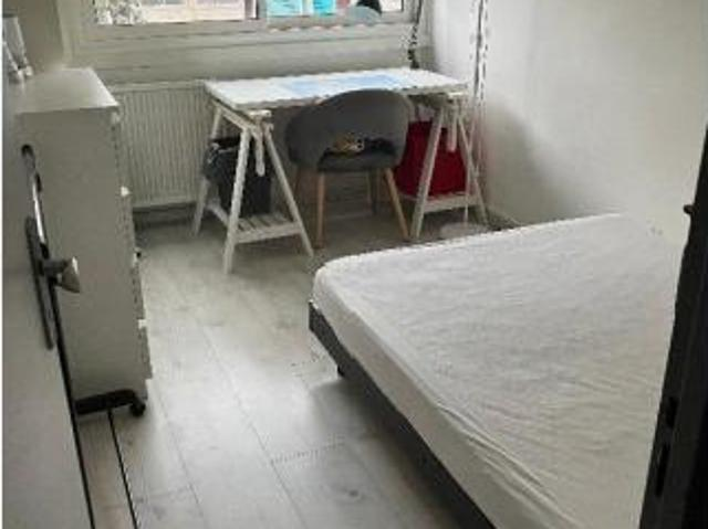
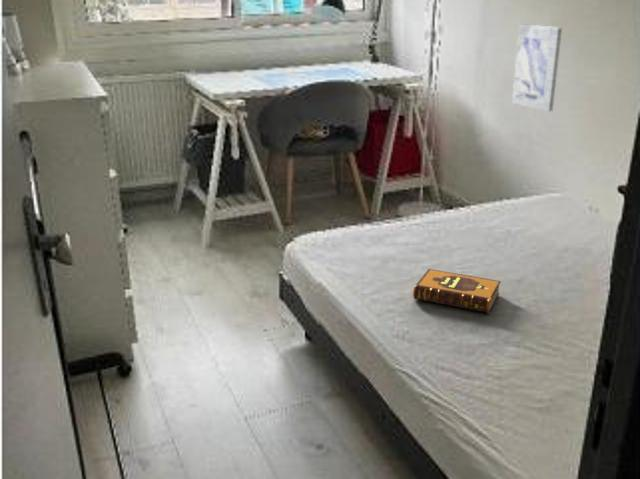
+ hardback book [412,268,502,314]
+ wall art [511,24,563,112]
